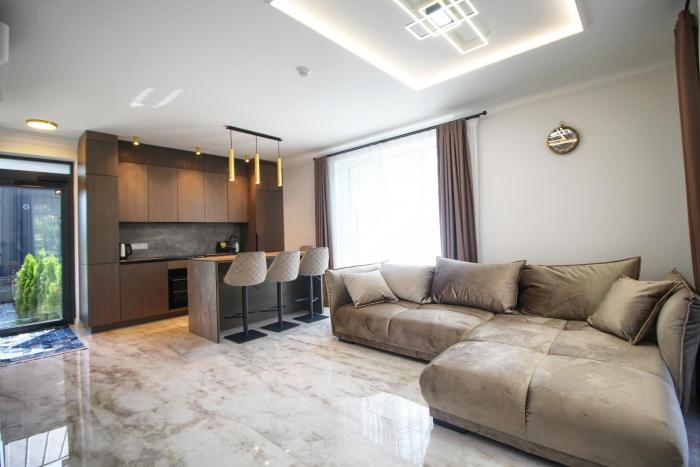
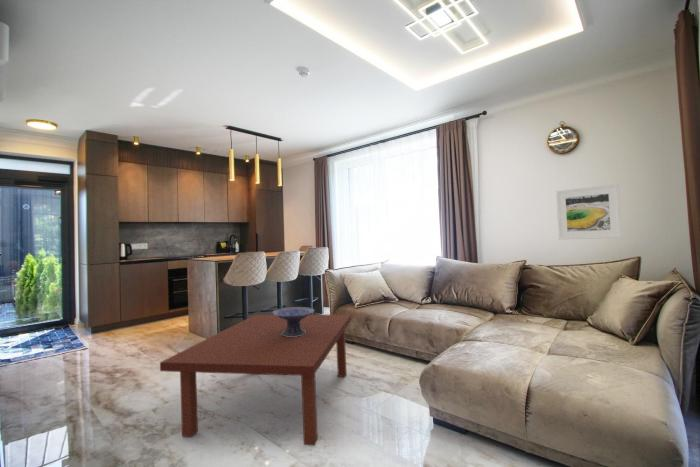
+ coffee table [159,313,352,447]
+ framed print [555,183,623,241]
+ decorative bowl [271,306,315,337]
